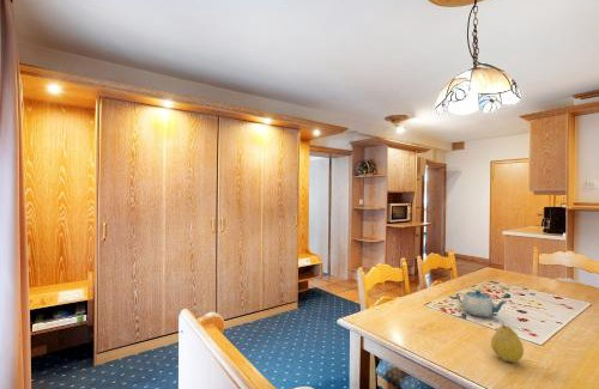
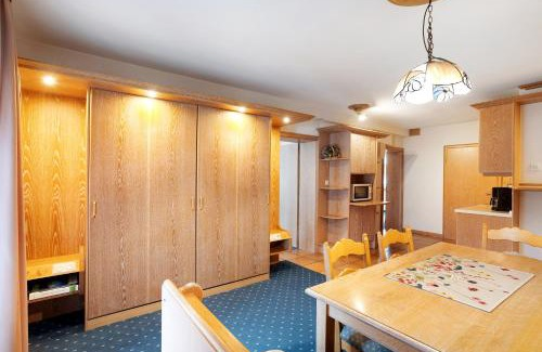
- fruit [490,322,525,364]
- chinaware [454,288,508,318]
